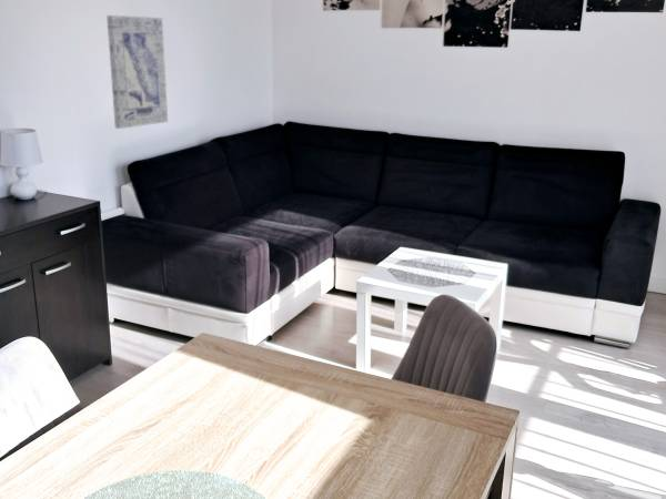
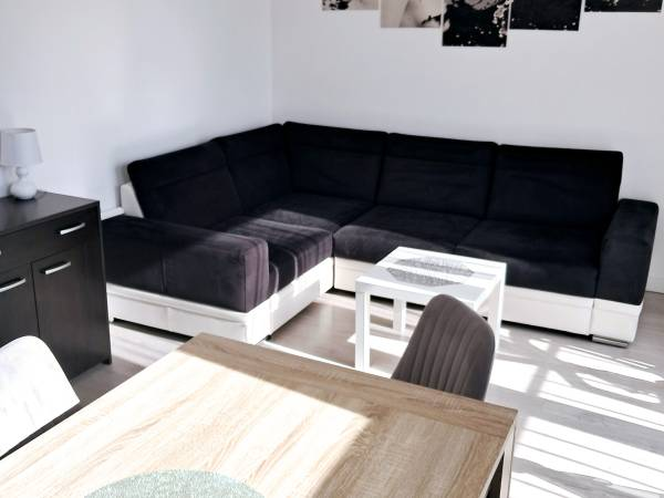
- wall art [105,14,169,130]
